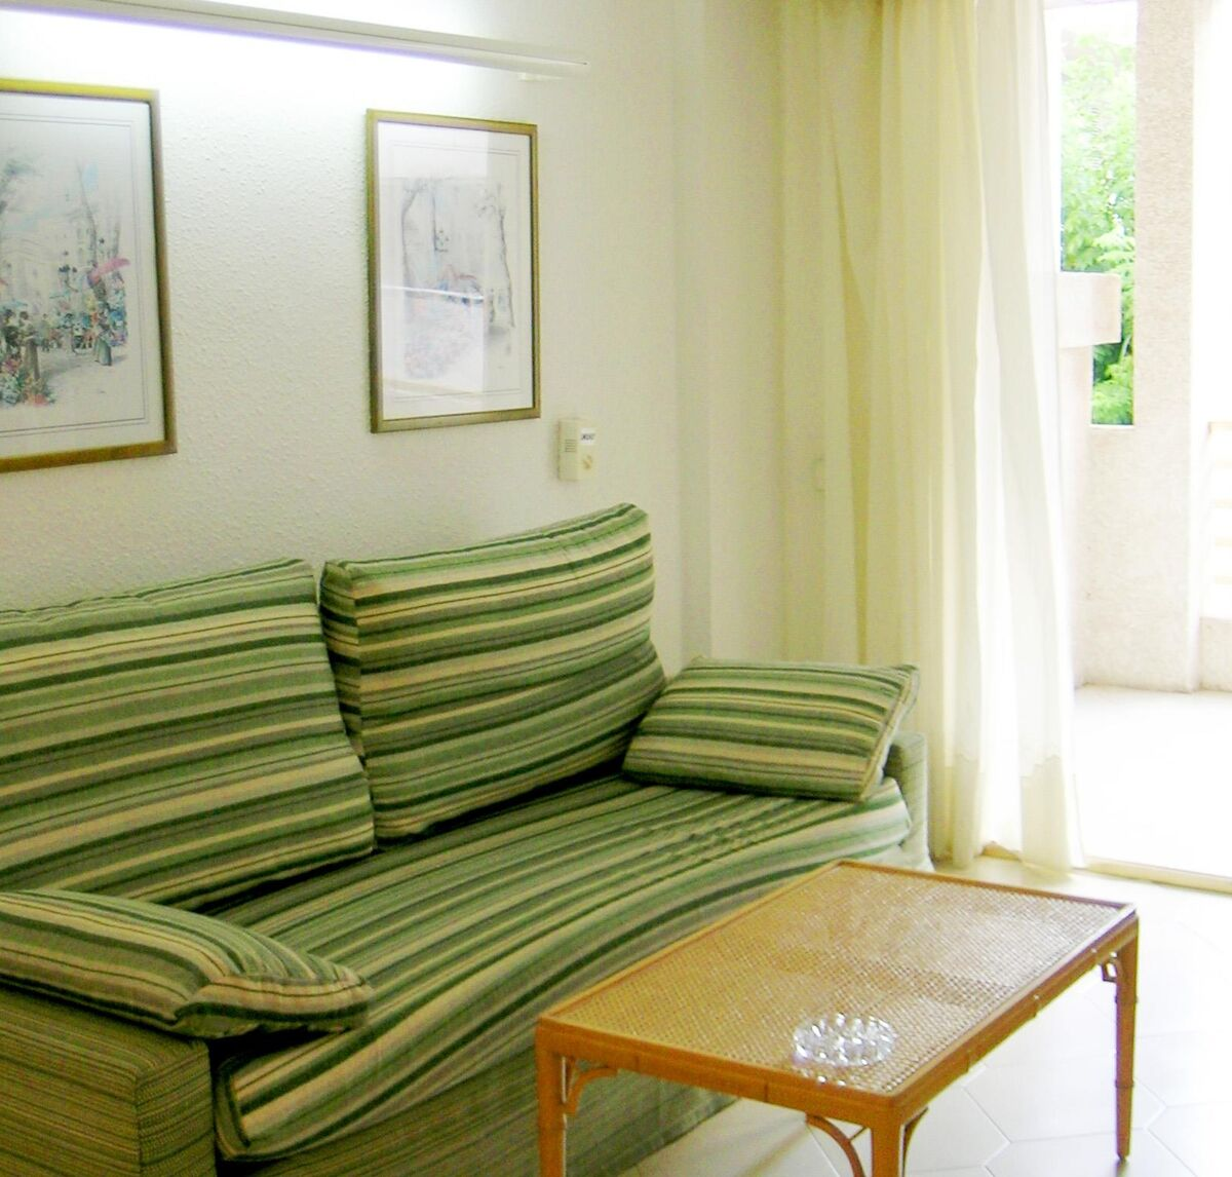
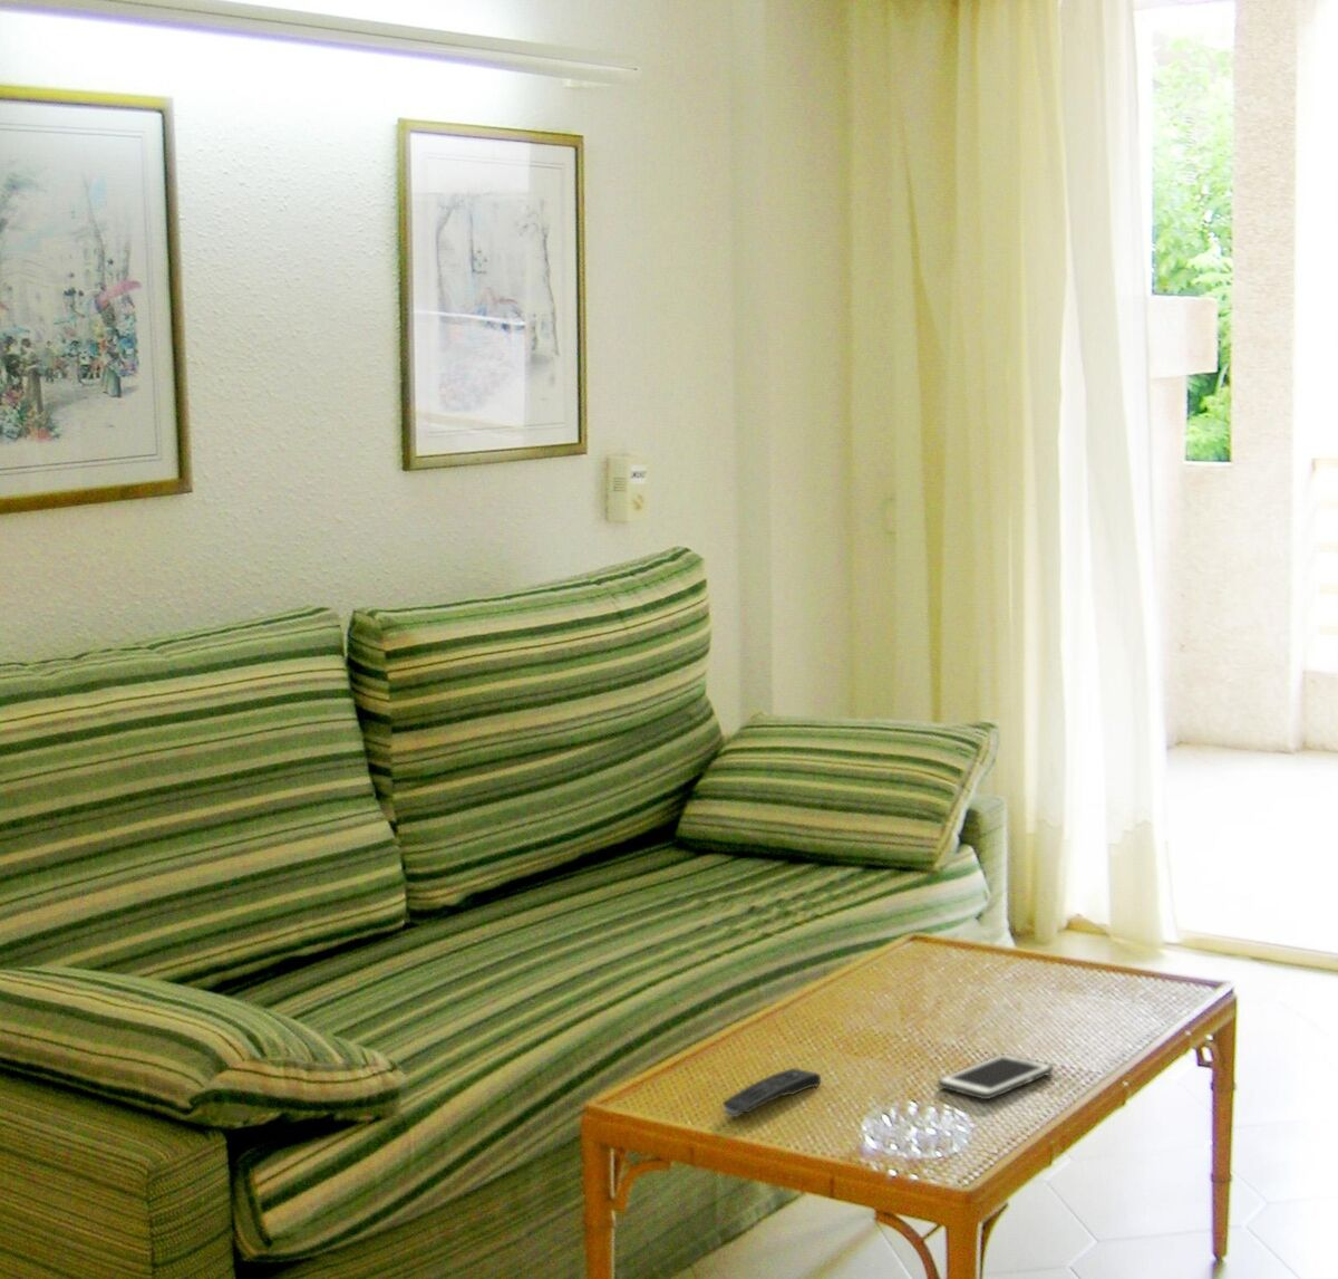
+ cell phone [937,1052,1054,1101]
+ remote control [722,1067,822,1119]
